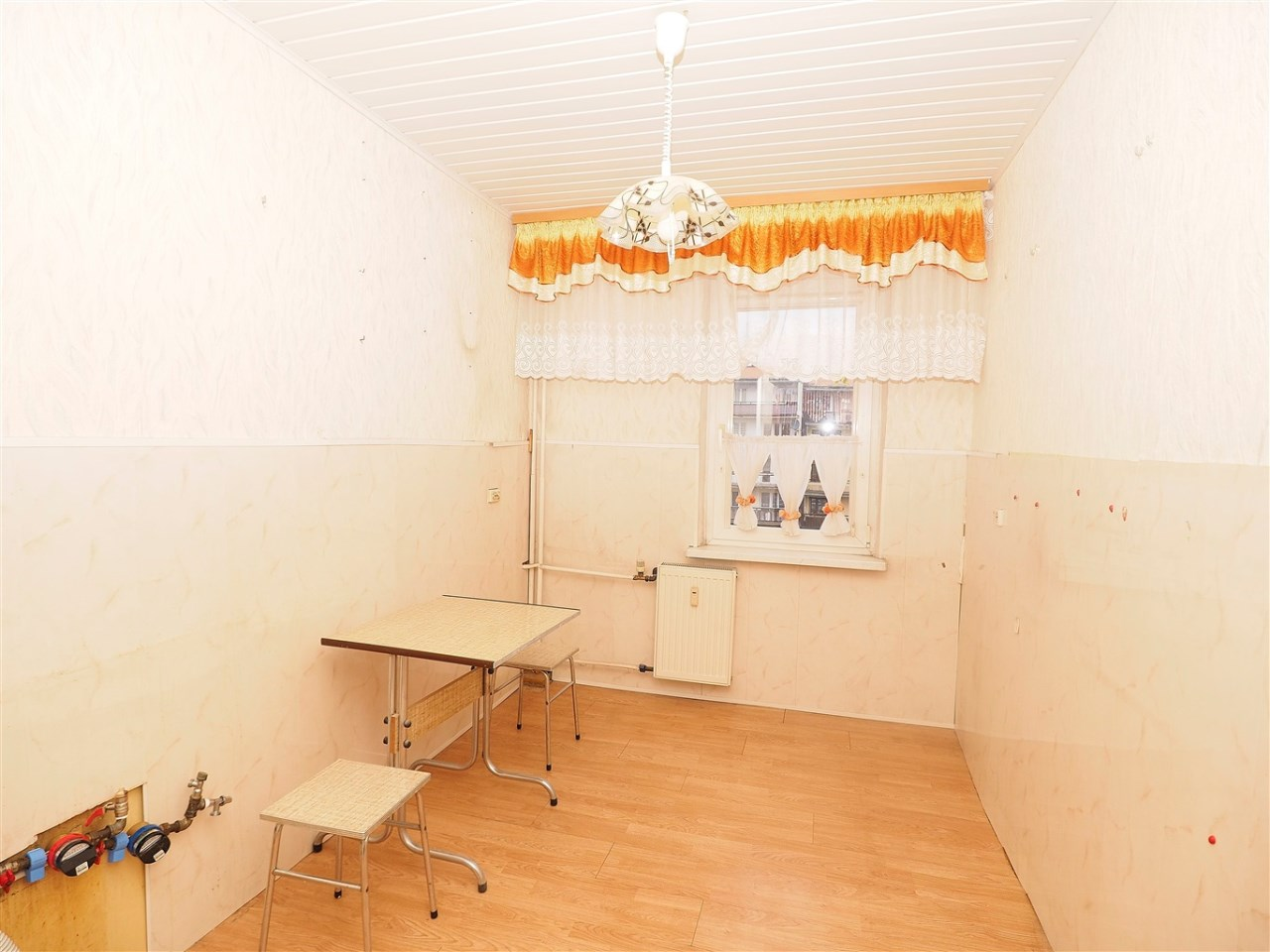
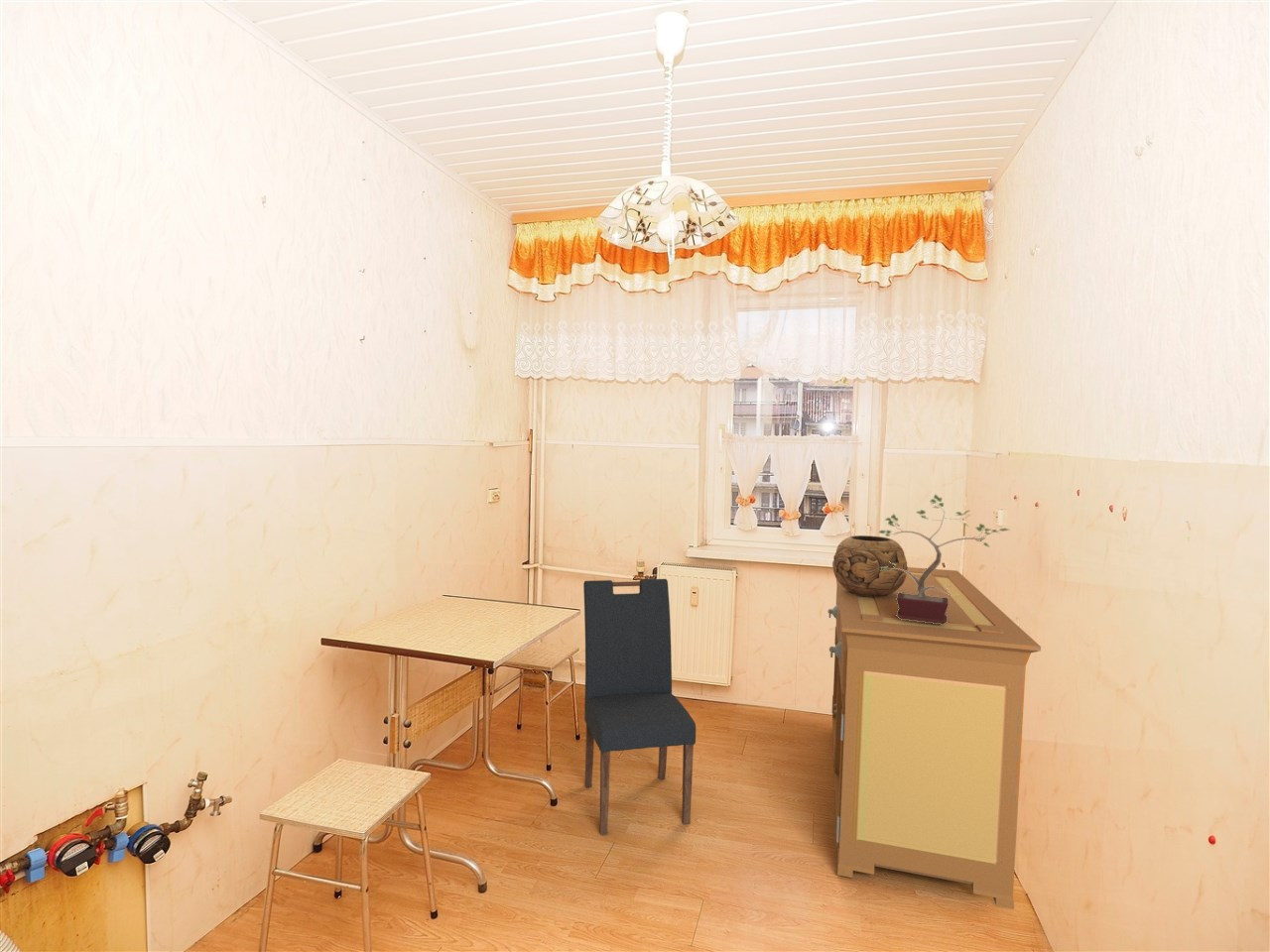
+ decorative bowl [831,535,908,597]
+ potted plant [877,493,1010,625]
+ dining chair [582,578,697,836]
+ sideboard [827,566,1042,910]
